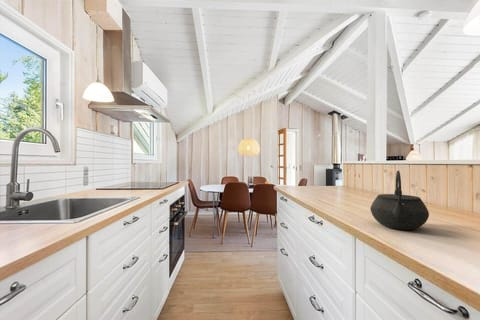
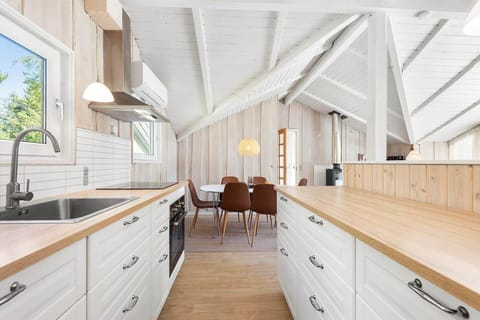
- kettle [369,170,430,231]
